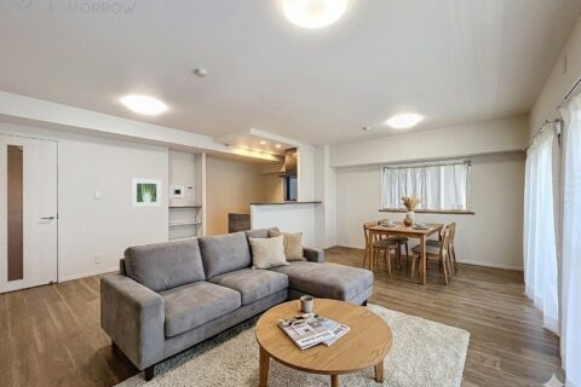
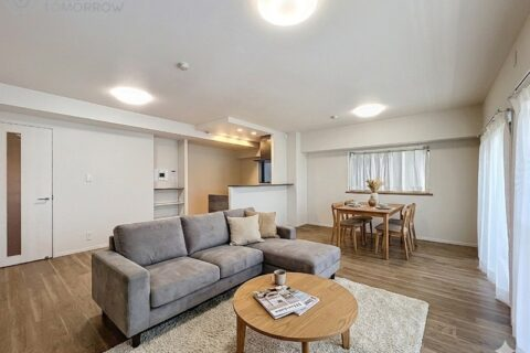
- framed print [131,178,162,208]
